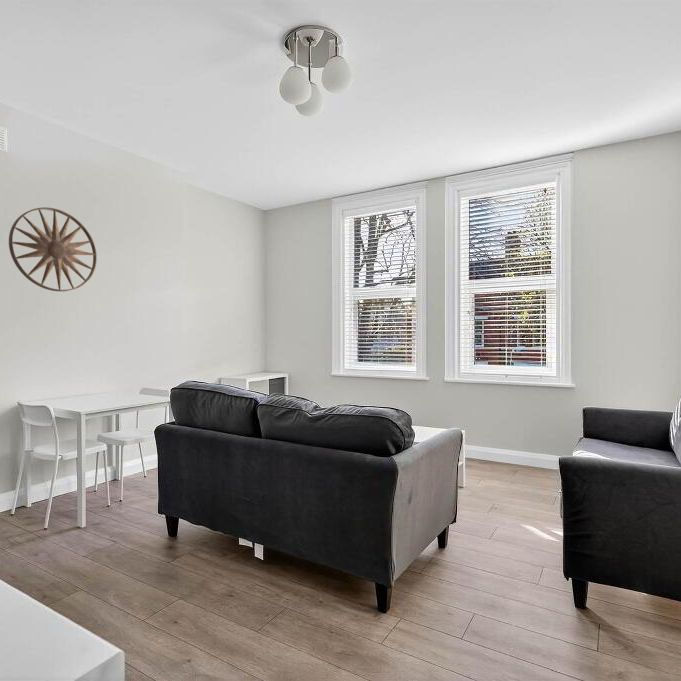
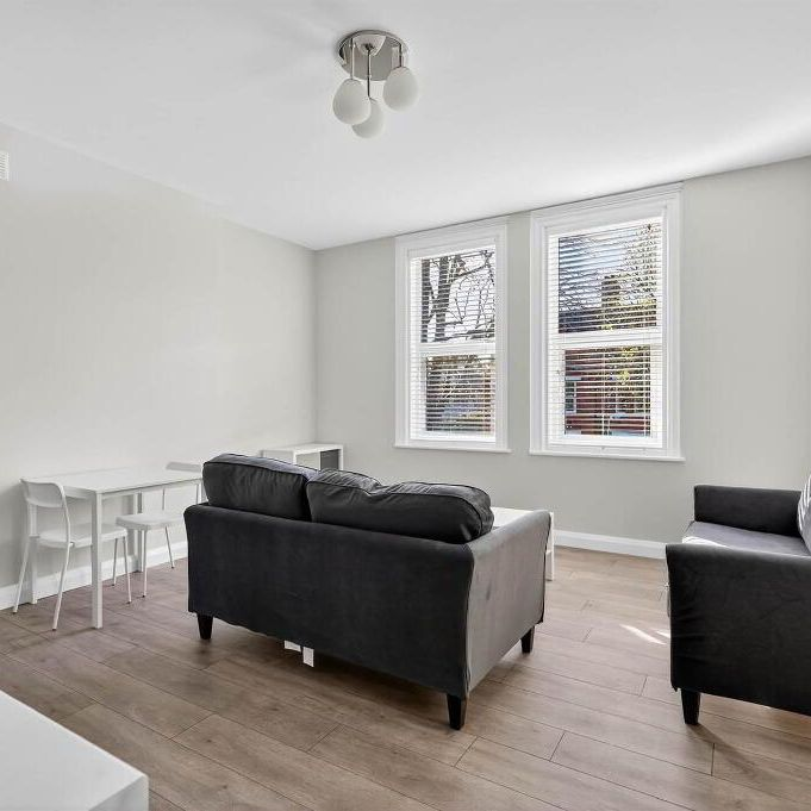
- wall art [8,206,98,292]
